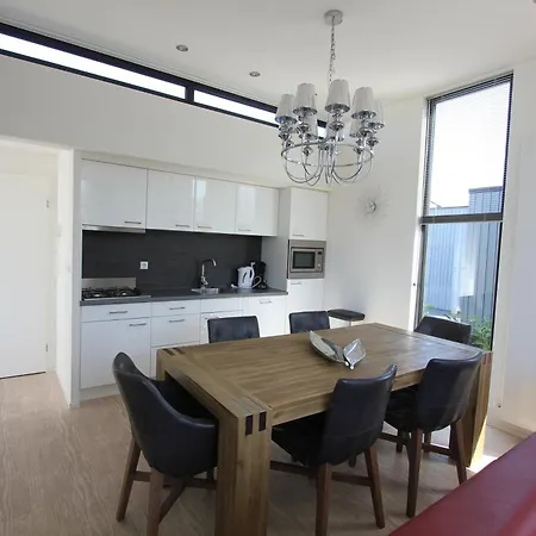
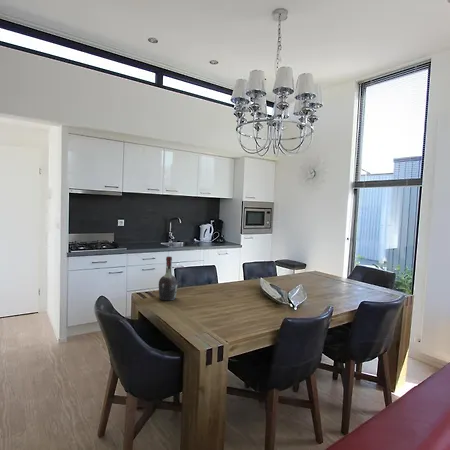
+ cognac bottle [158,256,178,301]
